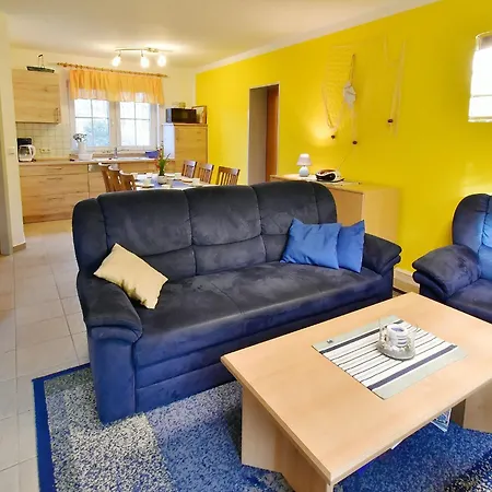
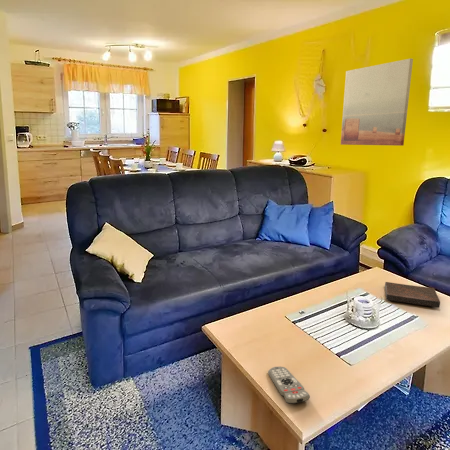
+ remote control [267,366,311,405]
+ book [384,281,441,309]
+ wall art [340,58,414,147]
